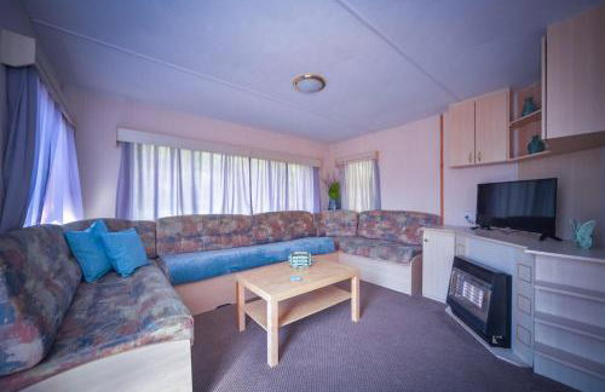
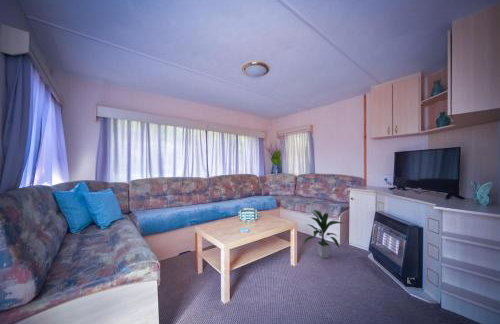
+ indoor plant [302,209,343,259]
